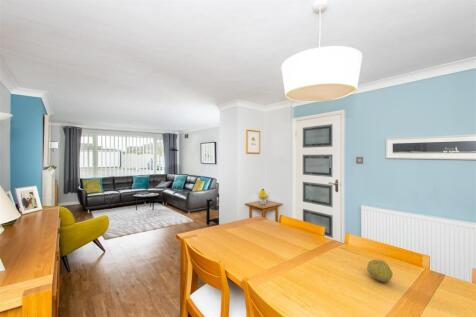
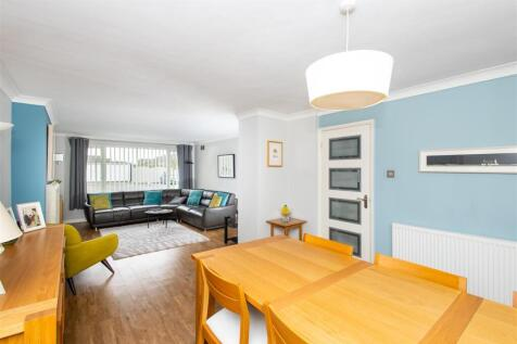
- fruit [366,259,393,283]
